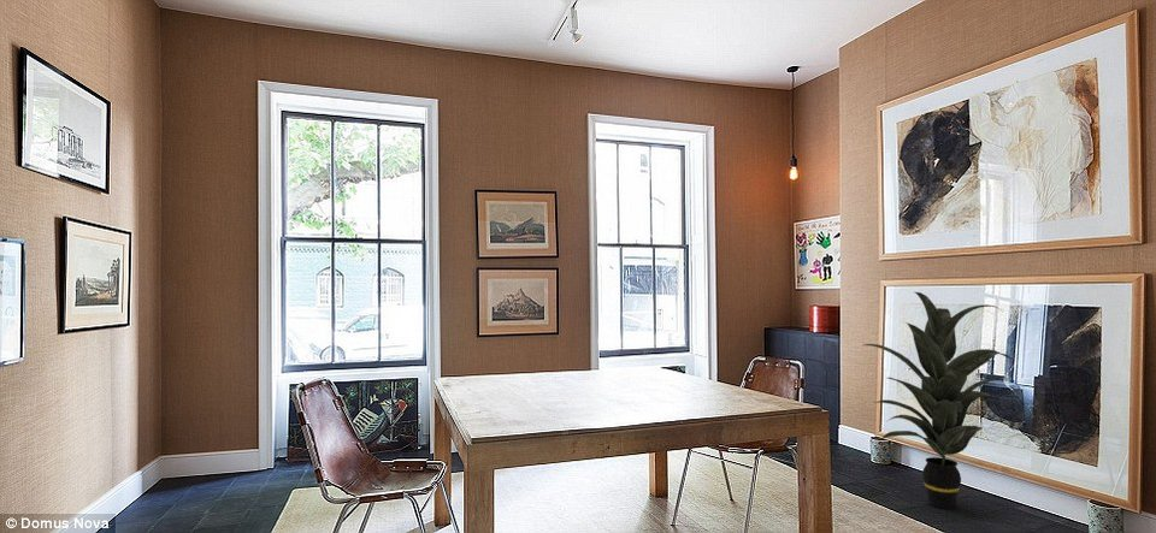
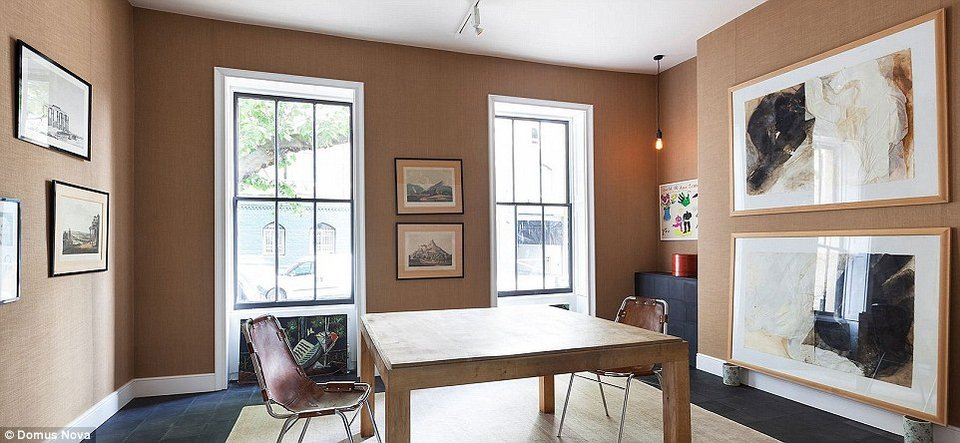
- indoor plant [863,291,1014,510]
